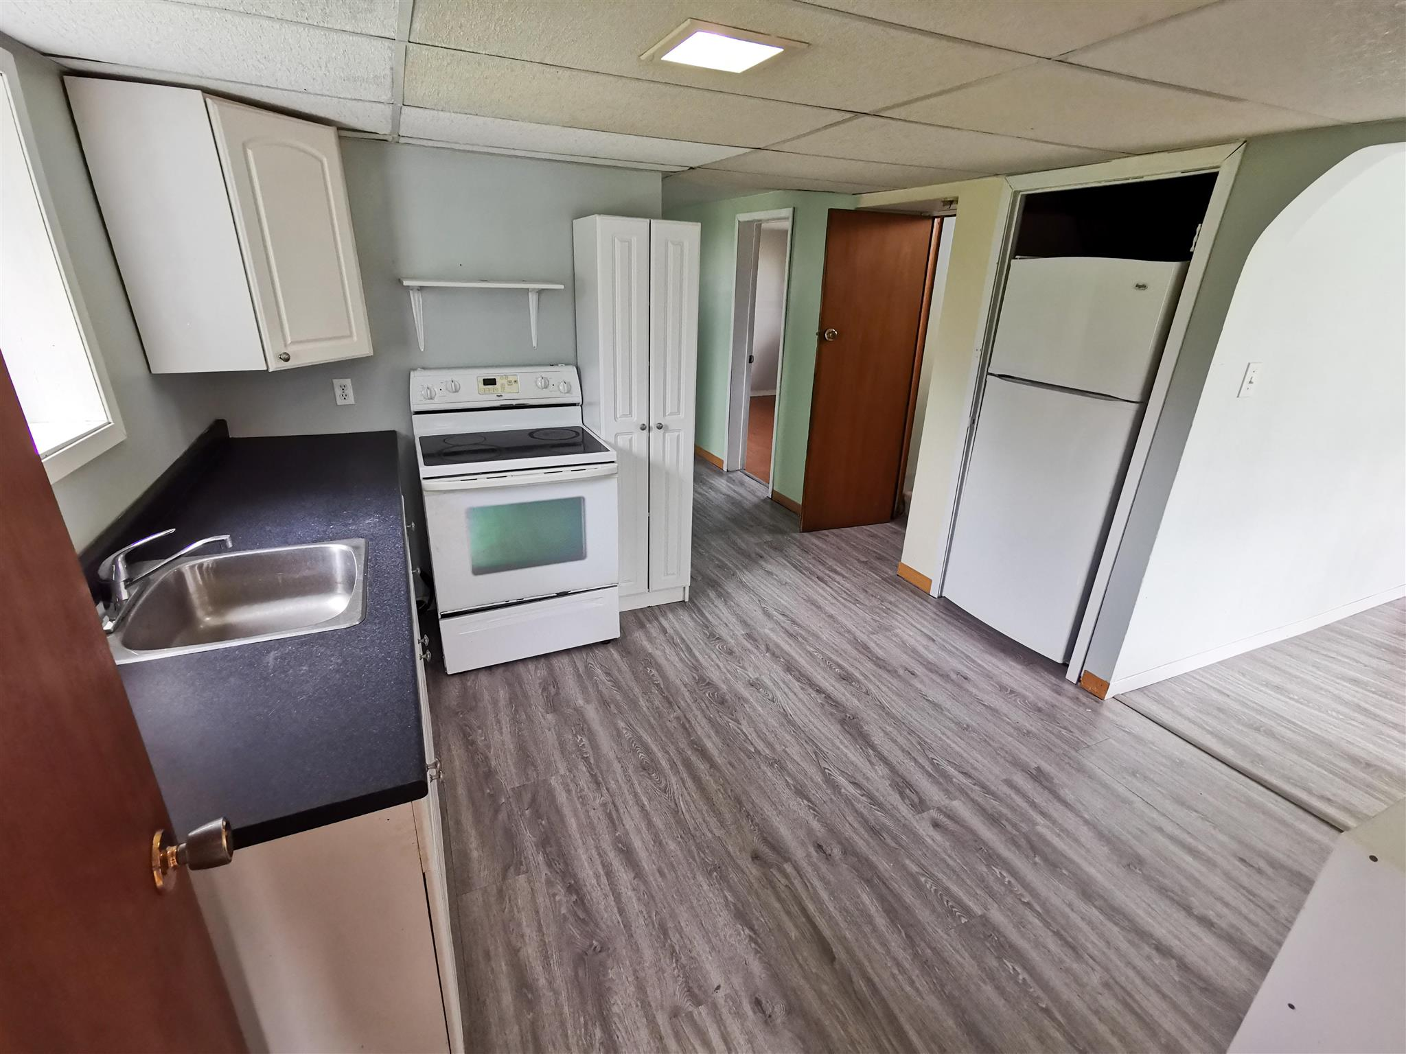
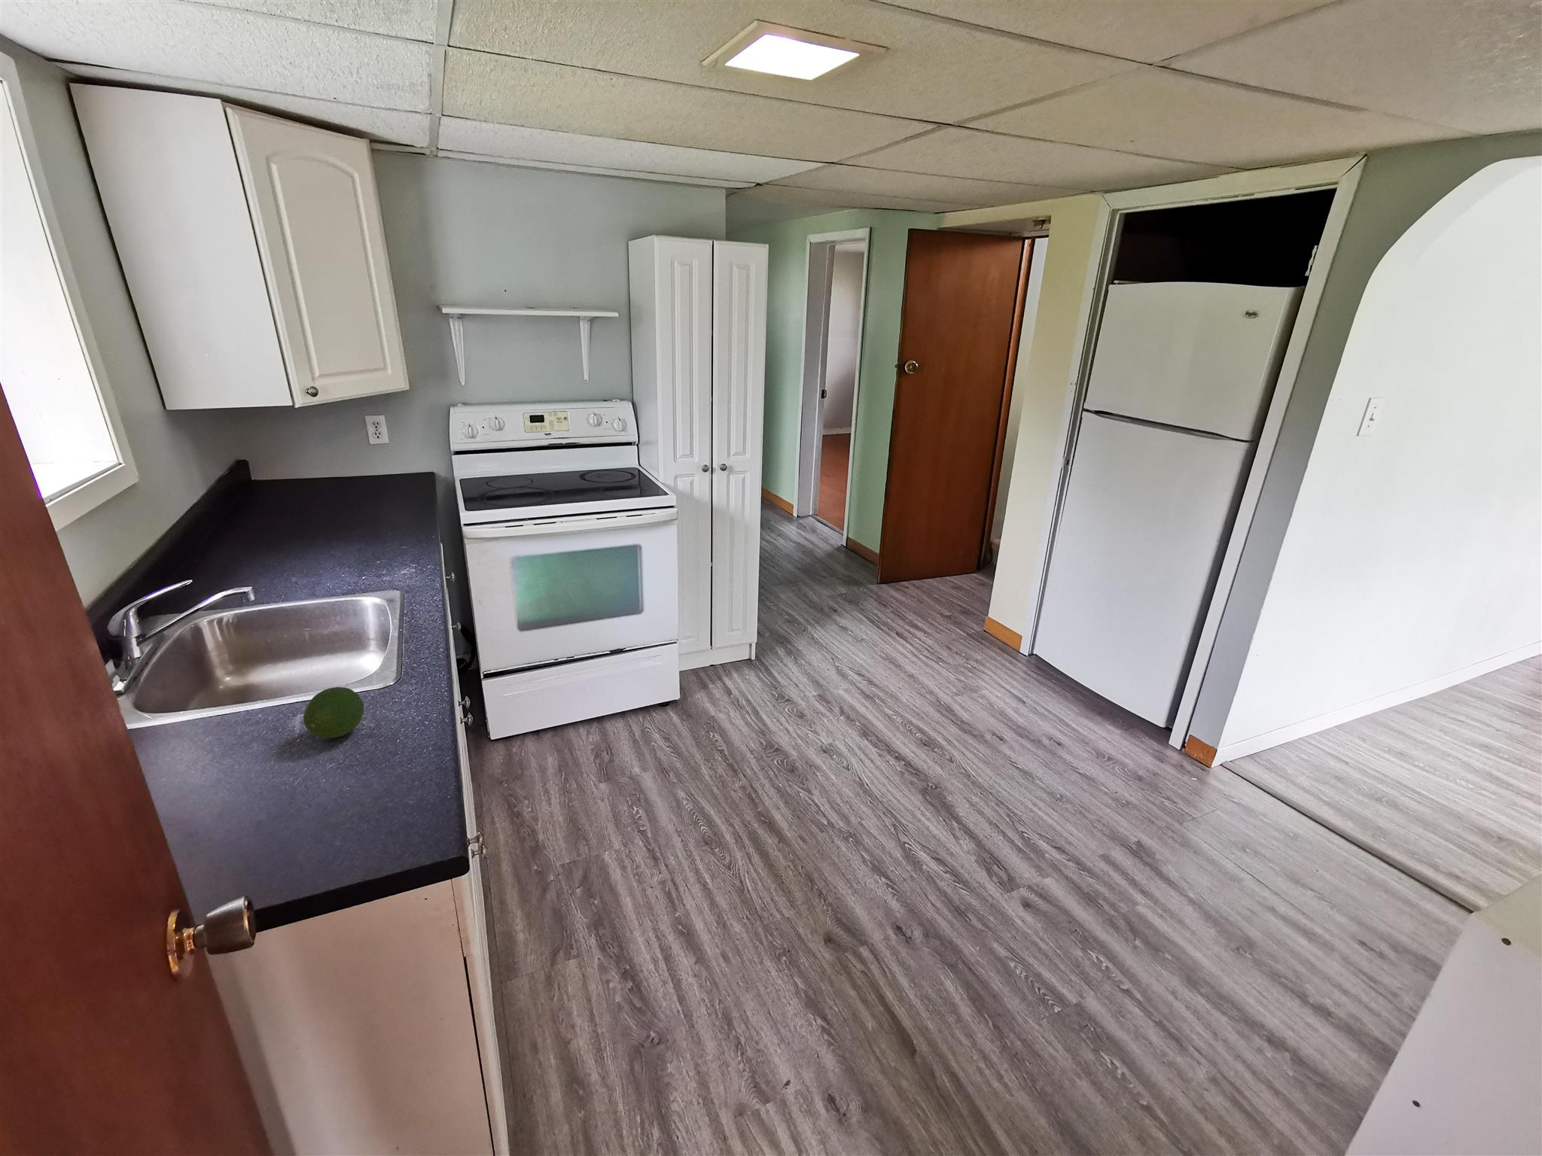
+ fruit [302,686,364,739]
